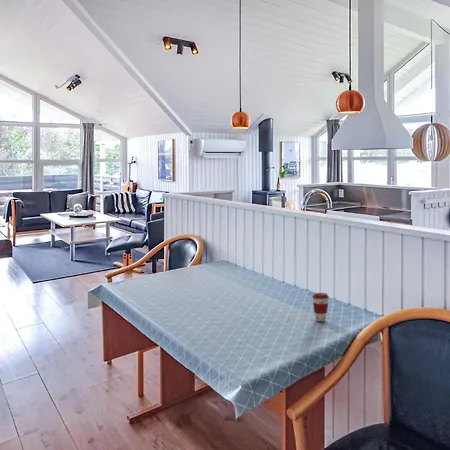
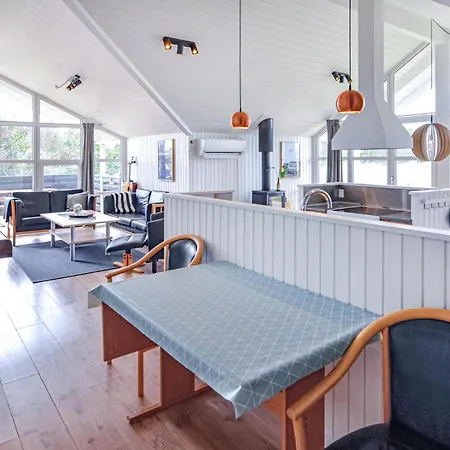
- coffee cup [311,292,330,322]
